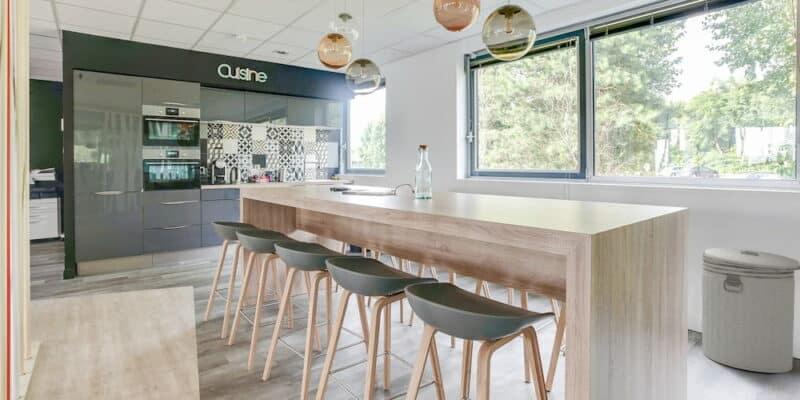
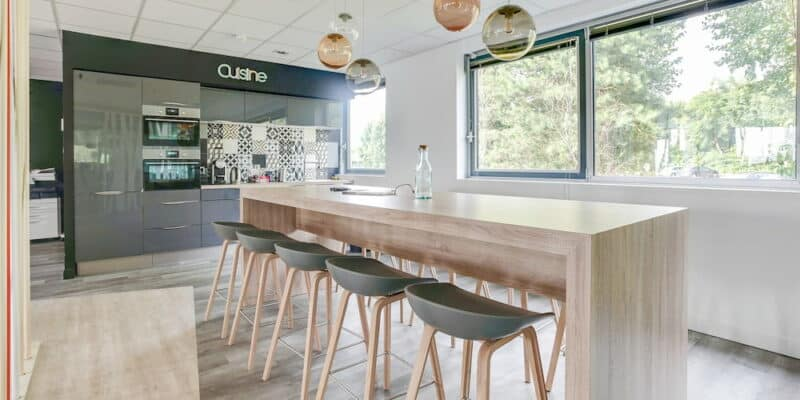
- can [701,247,800,374]
